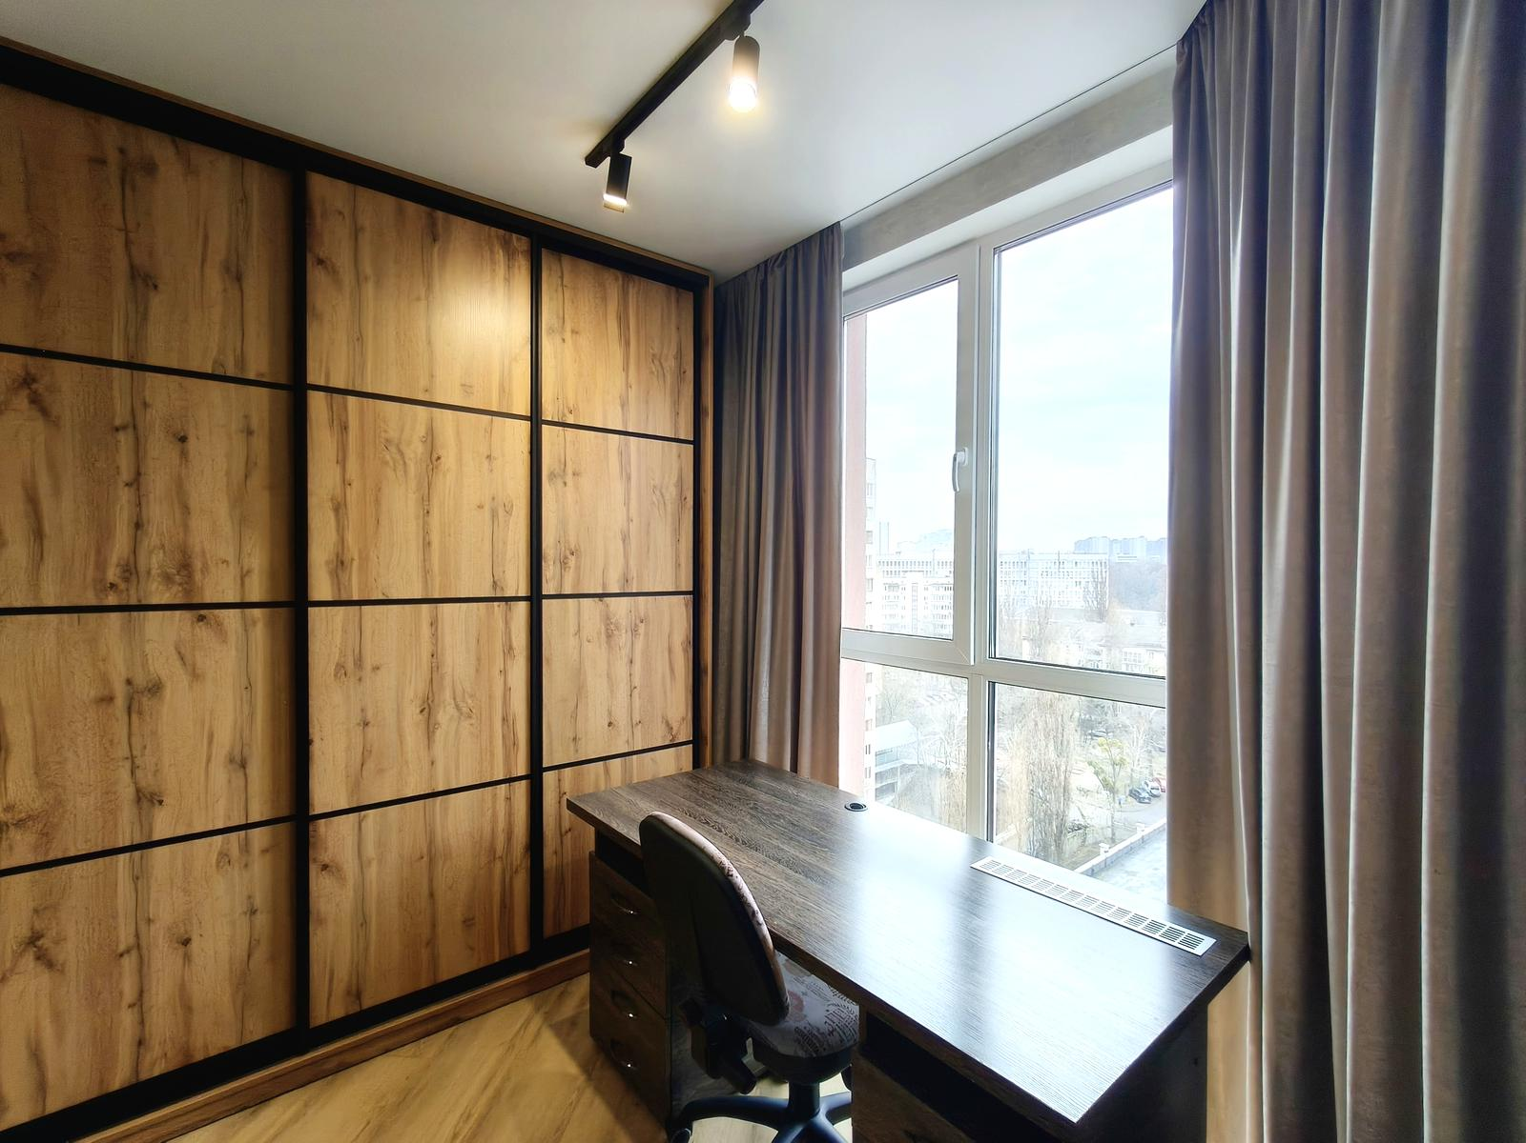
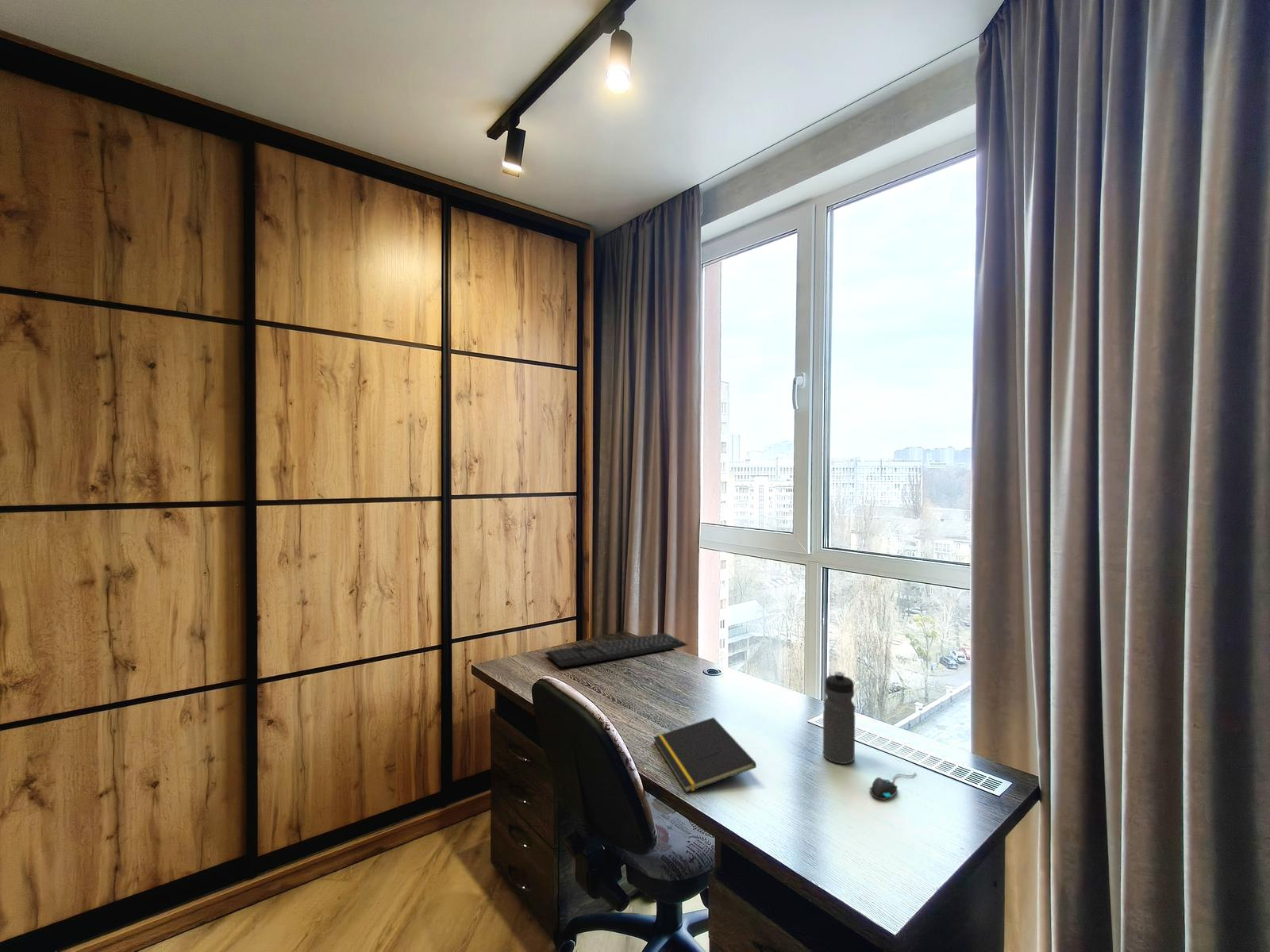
+ notepad [652,716,757,793]
+ keyboard [544,632,688,668]
+ mouse [868,771,917,800]
+ water bottle [822,671,856,765]
